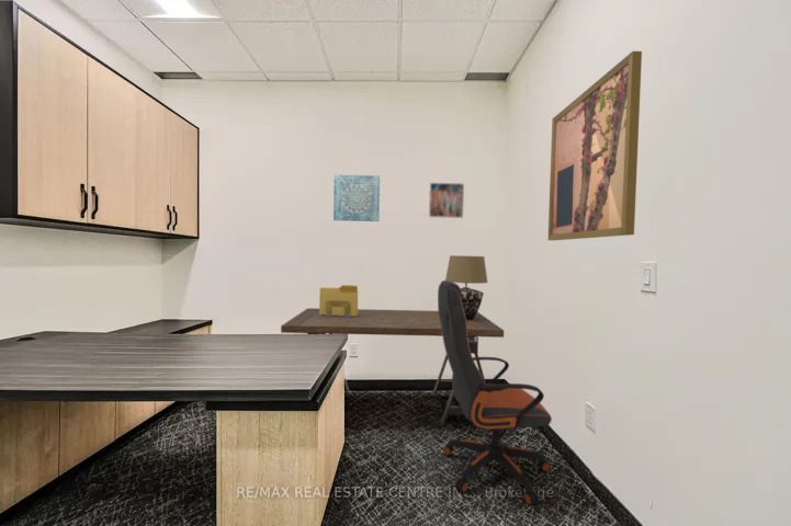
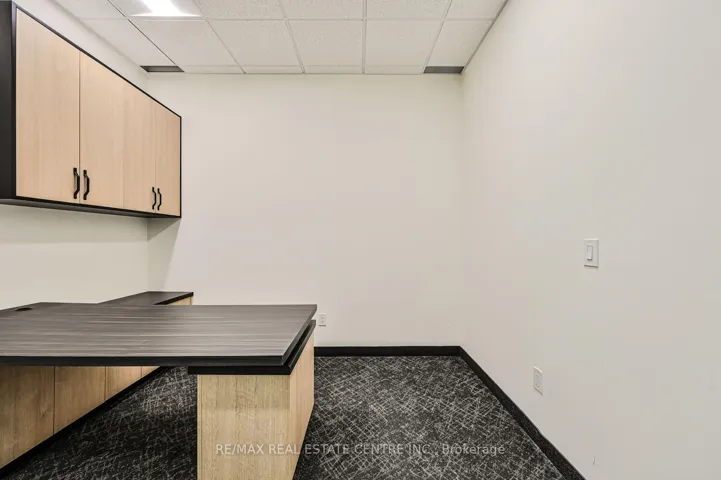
- office chair [437,279,553,506]
- table lamp [444,254,489,320]
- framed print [428,182,465,219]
- folder [318,284,359,317]
- wall art [547,50,643,241]
- wall art [332,173,381,222]
- desk [280,307,505,427]
